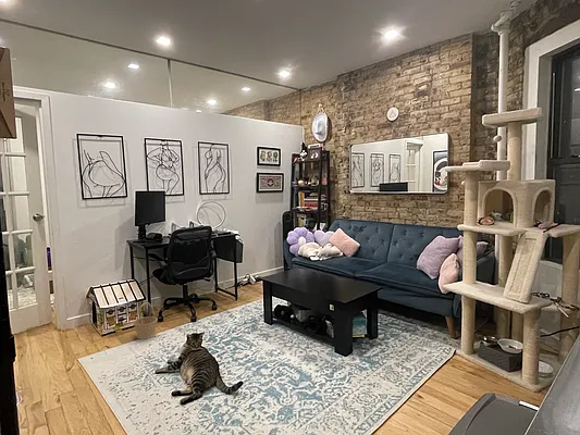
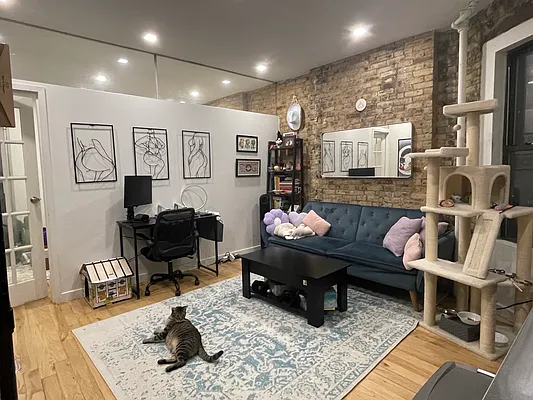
- basket [133,301,159,339]
